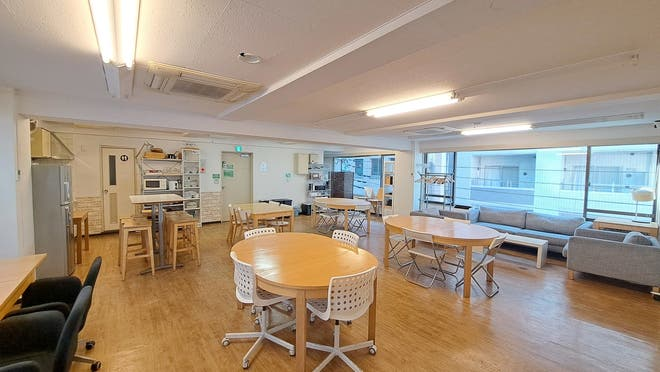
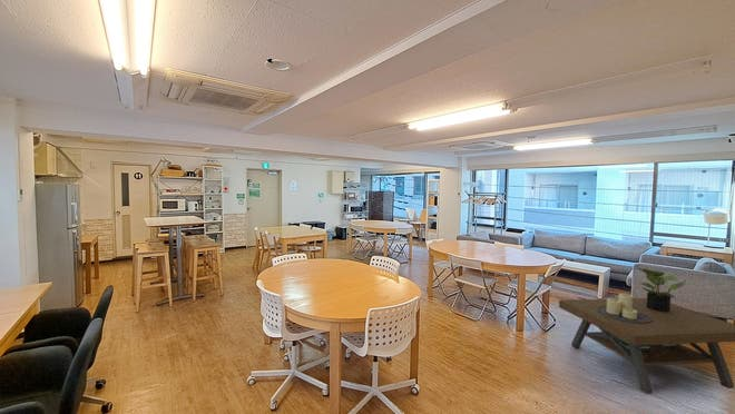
+ coffee table [558,293,735,395]
+ potted plant [637,267,687,313]
